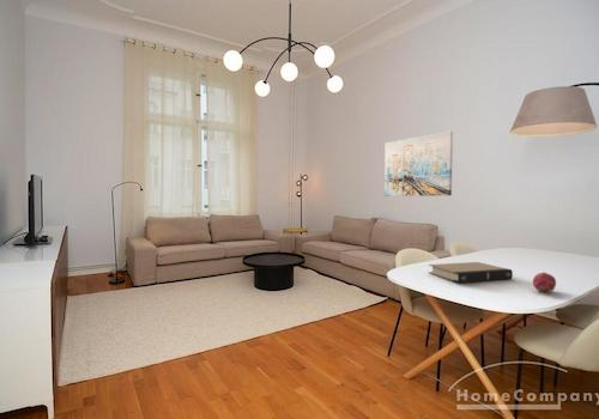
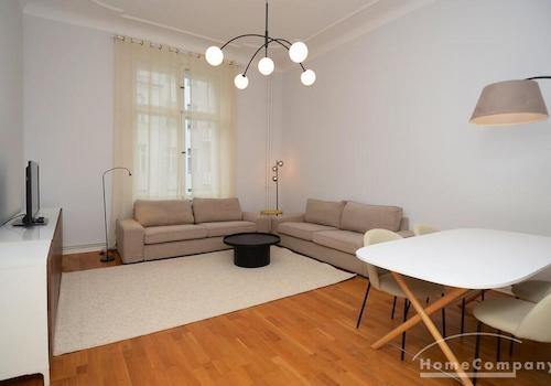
- wall art [383,130,454,198]
- book [428,261,514,284]
- fruit [532,272,557,293]
